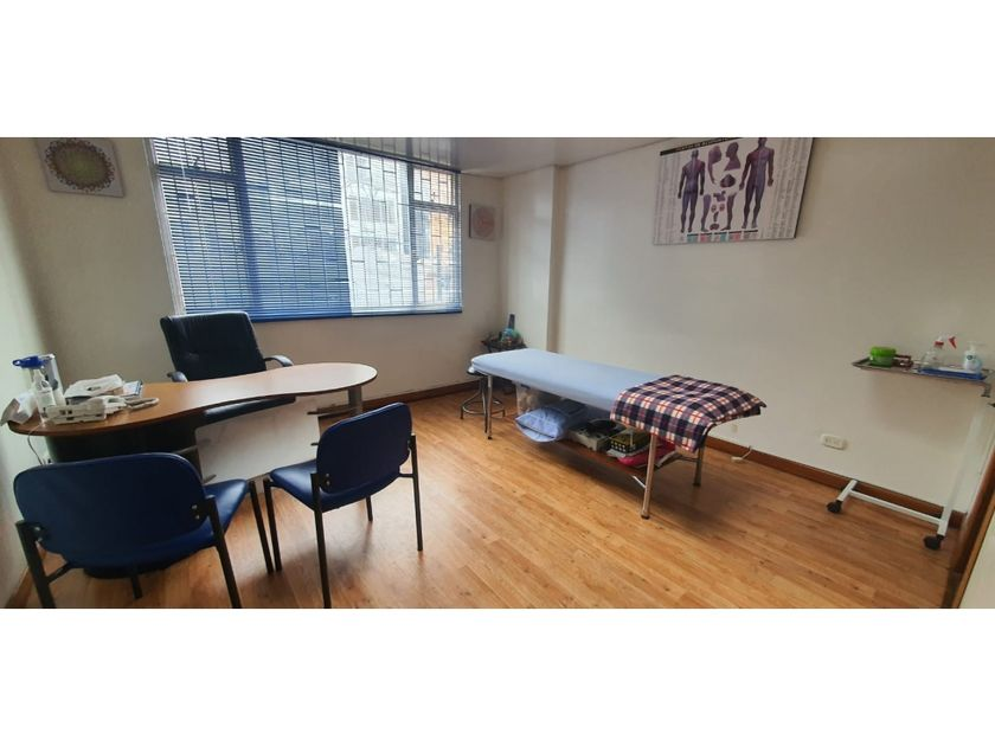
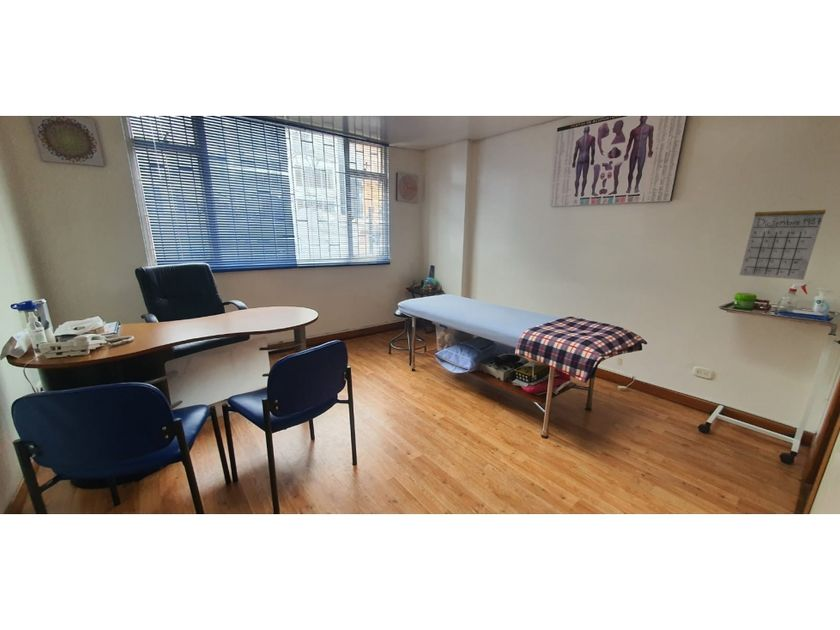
+ calendar [739,193,827,281]
